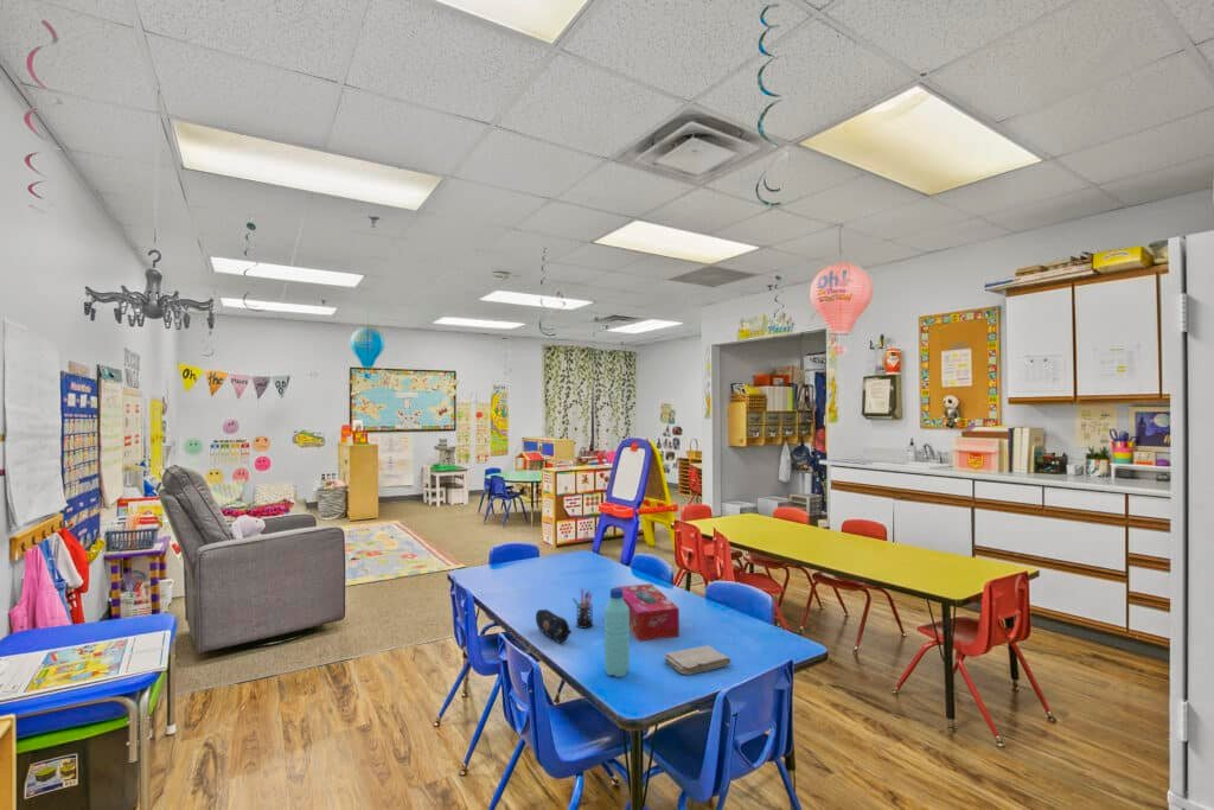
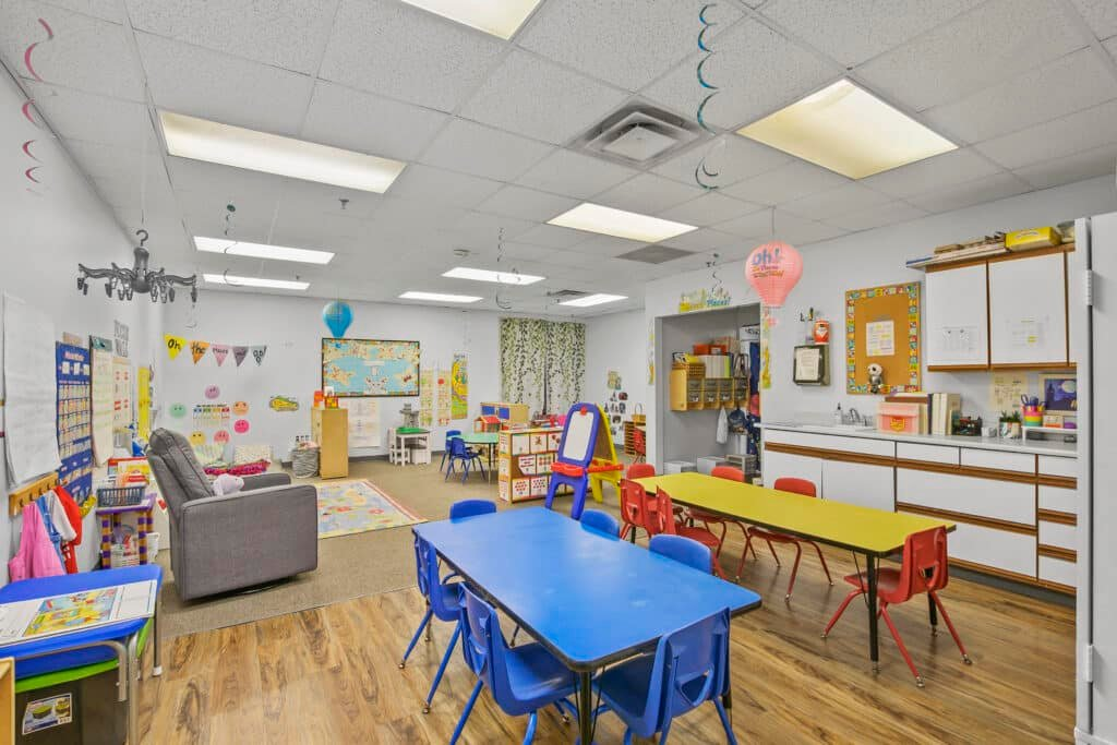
- water bottle [603,587,631,678]
- washcloth [664,644,731,676]
- pen holder [571,588,594,630]
- pencil case [535,608,573,644]
- tissue box [614,582,681,642]
